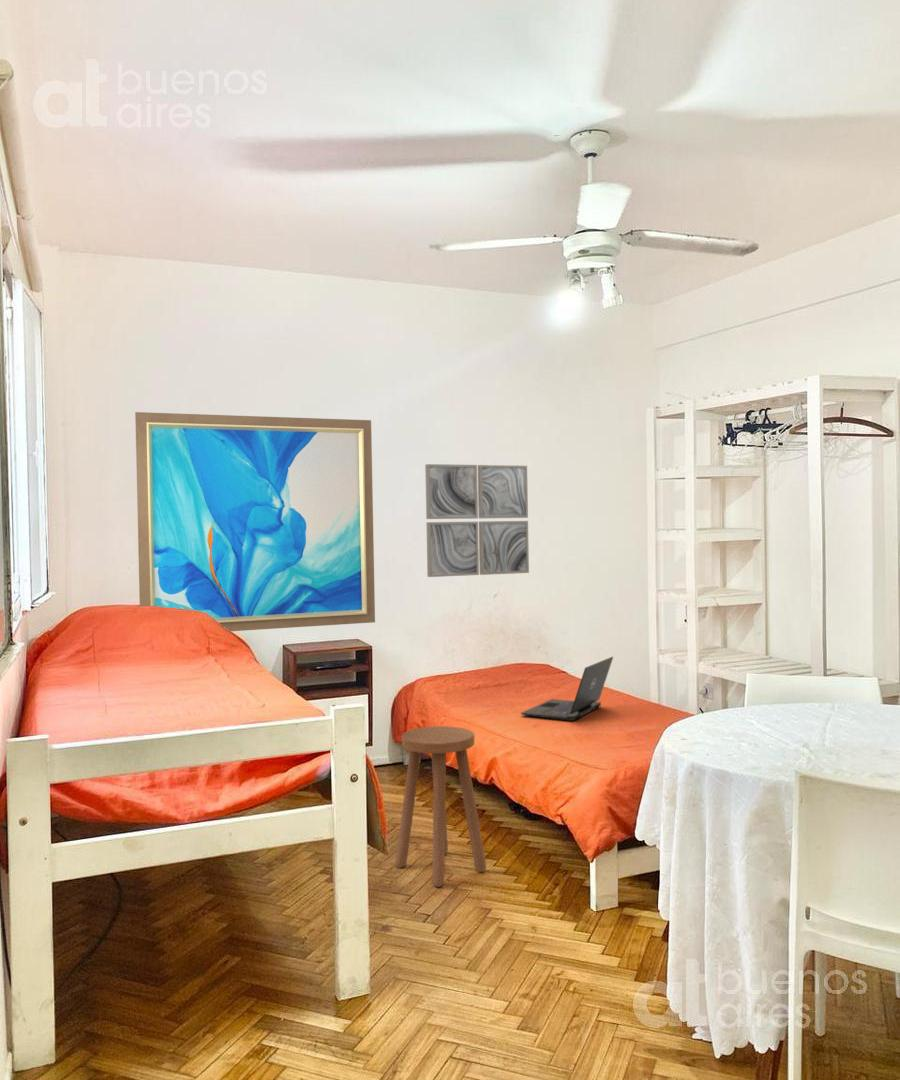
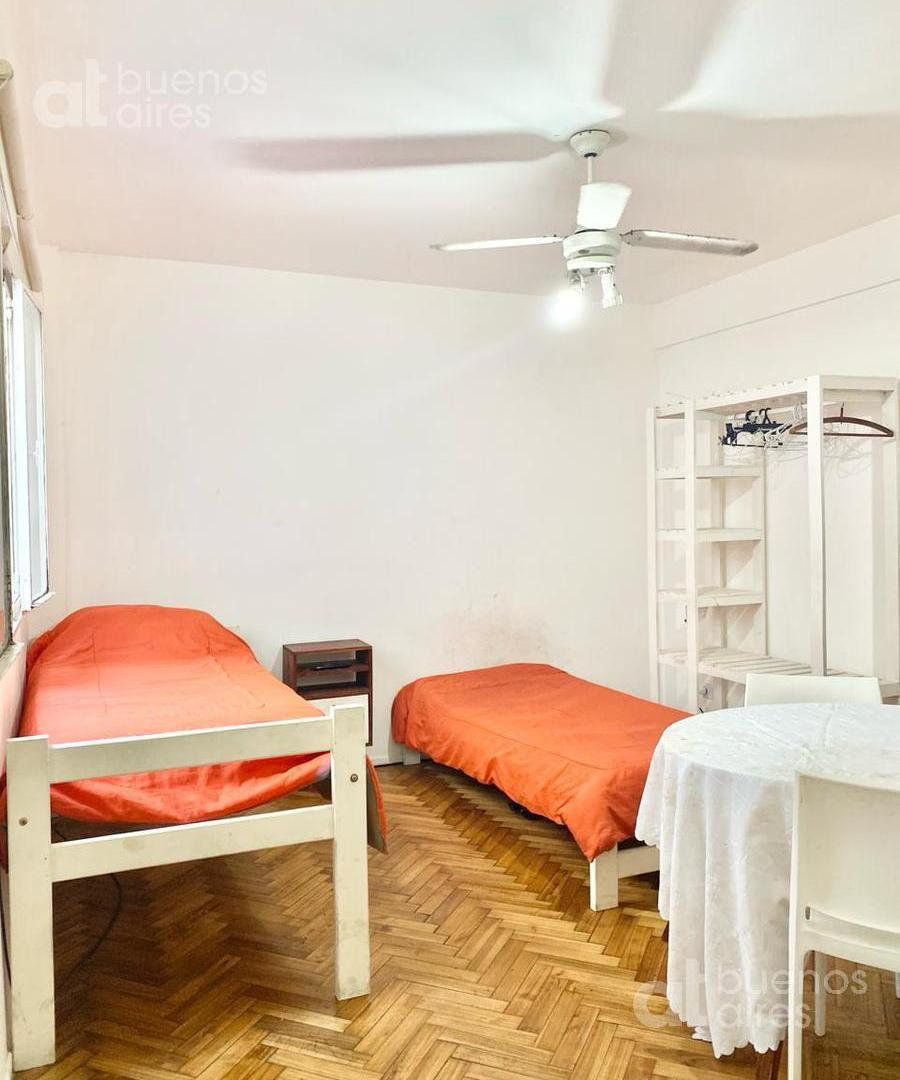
- wall art [424,463,530,578]
- stool [394,725,487,888]
- wall art [134,411,376,632]
- laptop [520,656,614,722]
